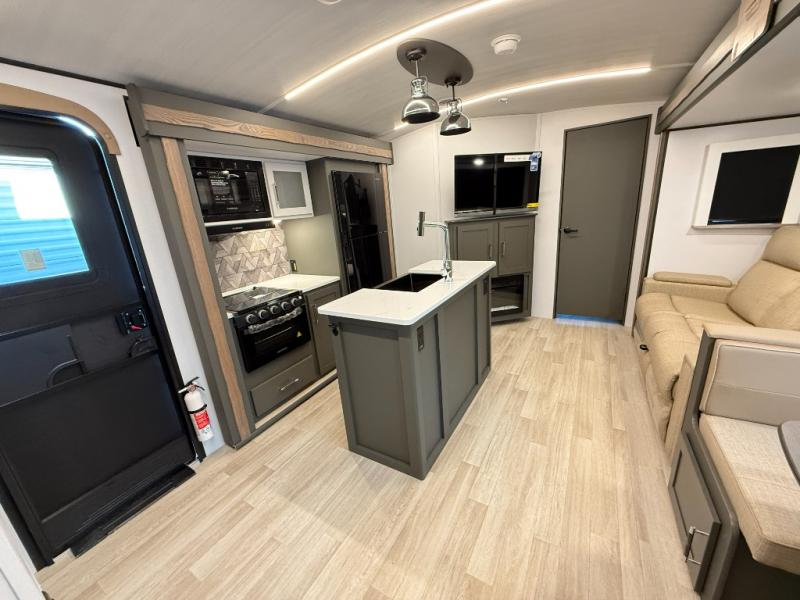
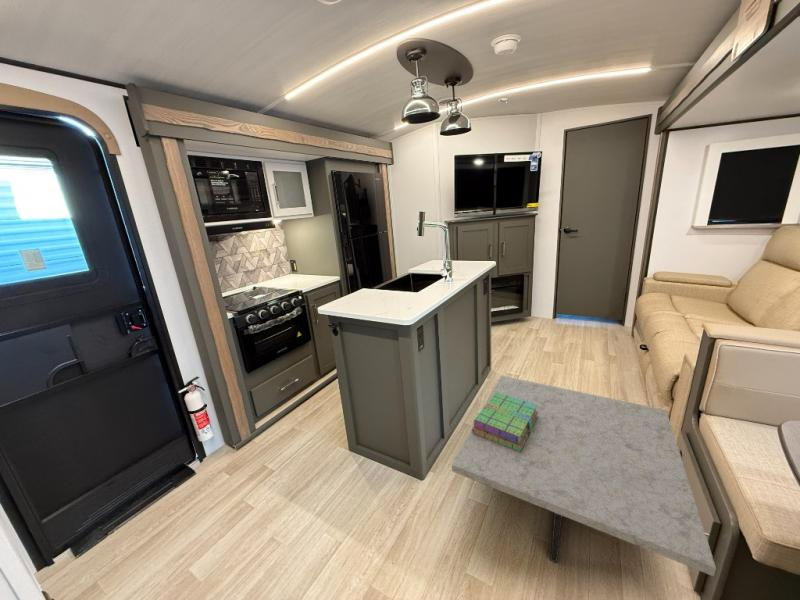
+ stack of books [471,392,539,453]
+ coffee table [451,374,717,577]
